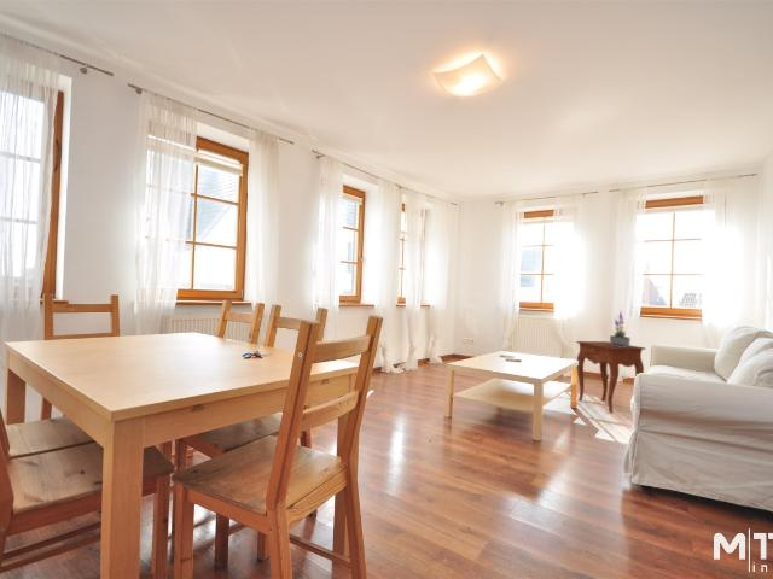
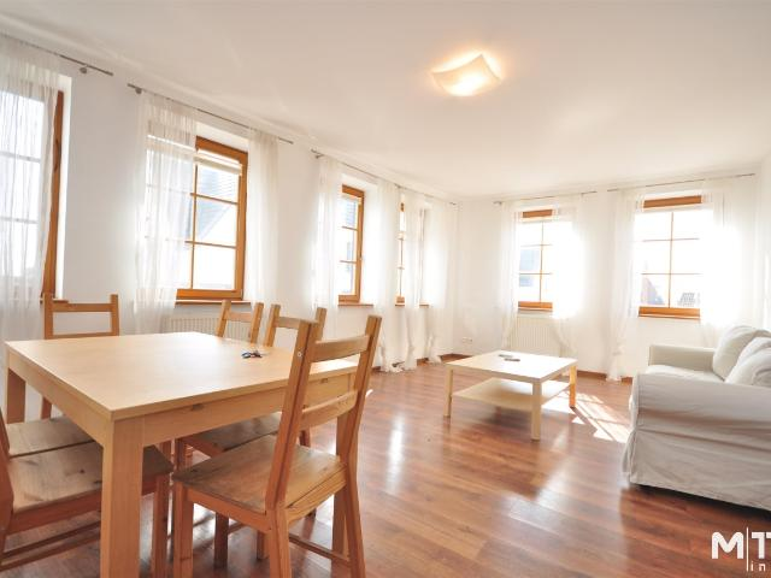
- side table [575,340,646,414]
- potted plant [609,309,632,347]
